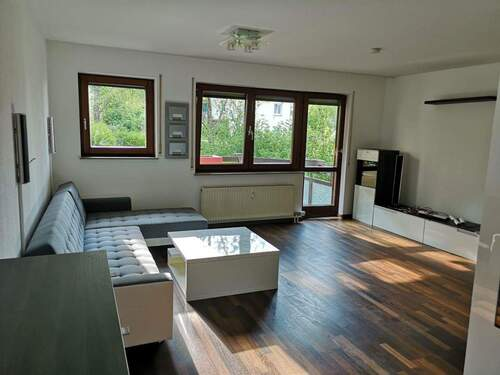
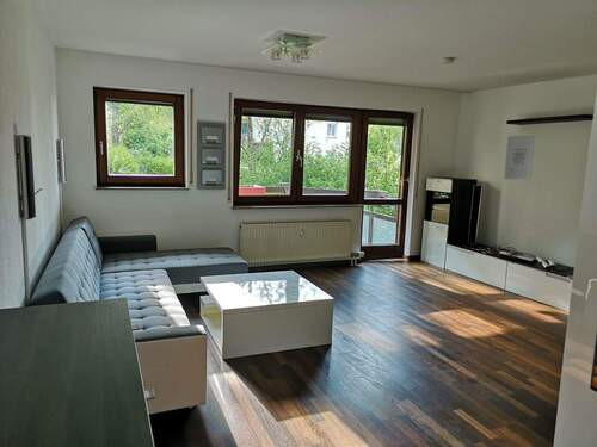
+ wall art [503,134,536,181]
